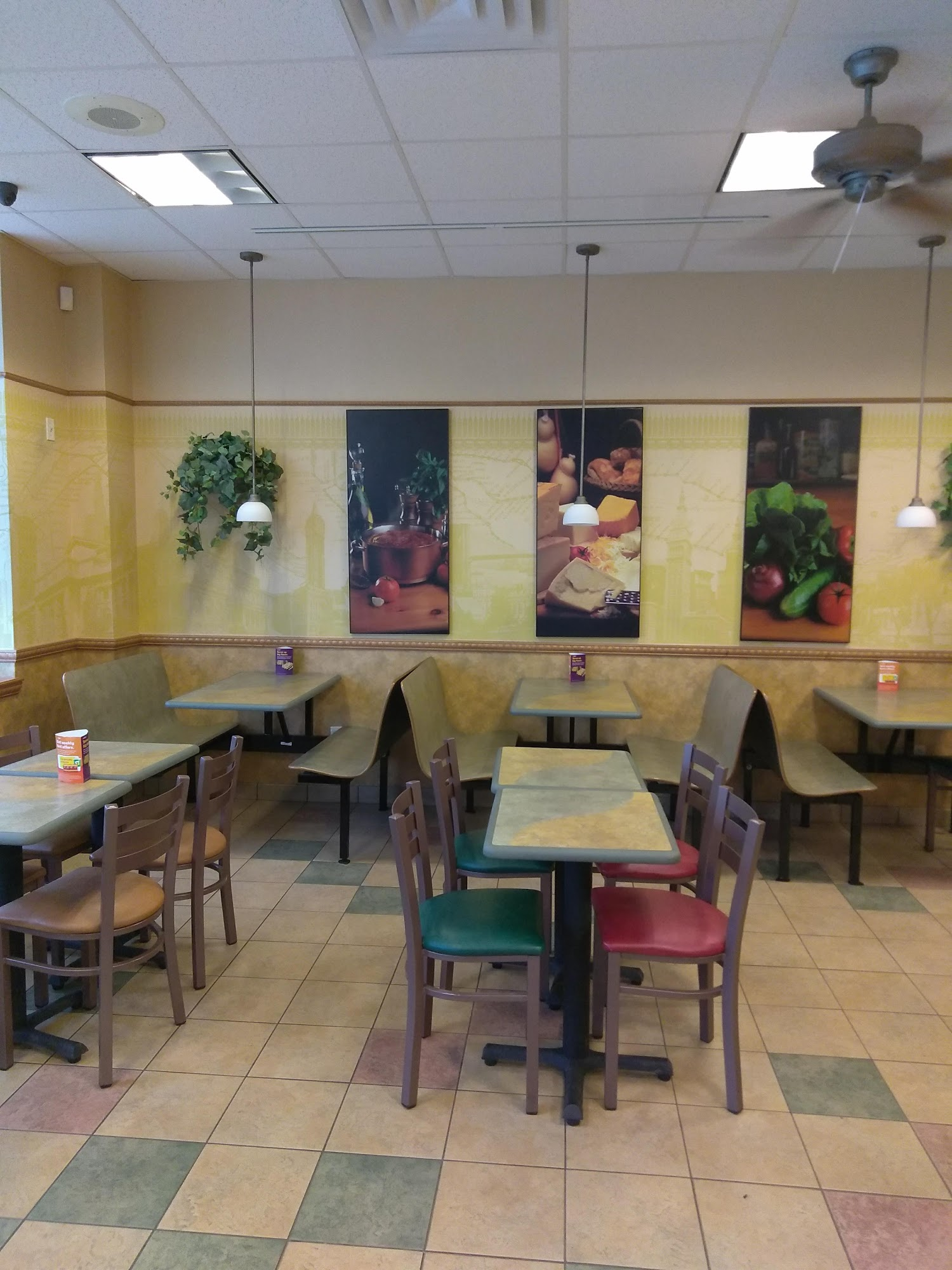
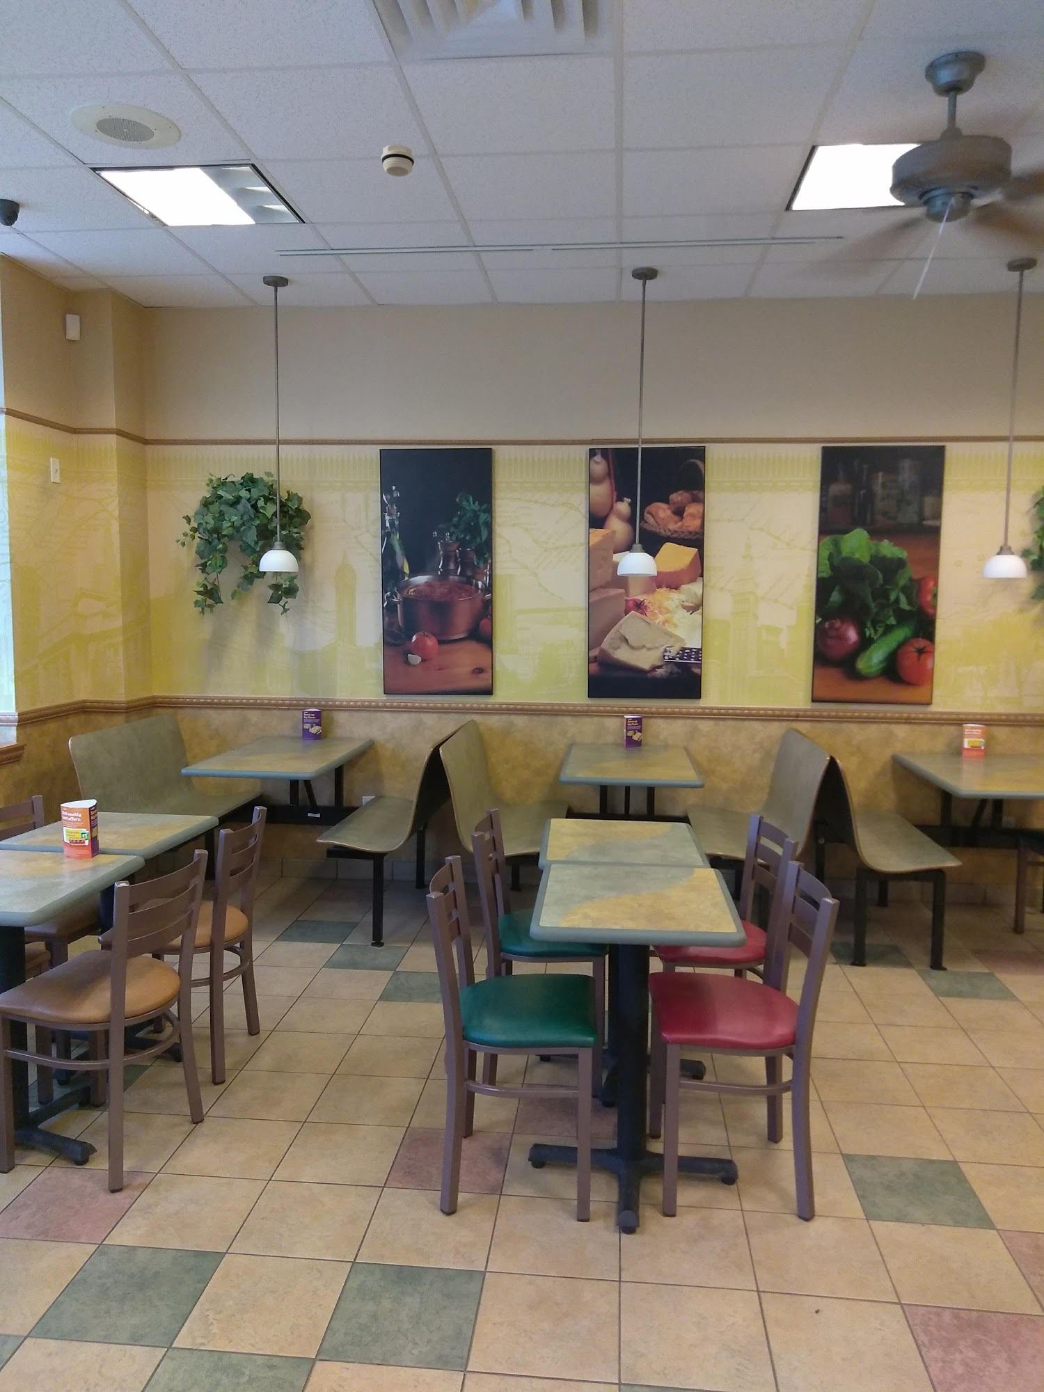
+ smoke detector [381,144,415,178]
